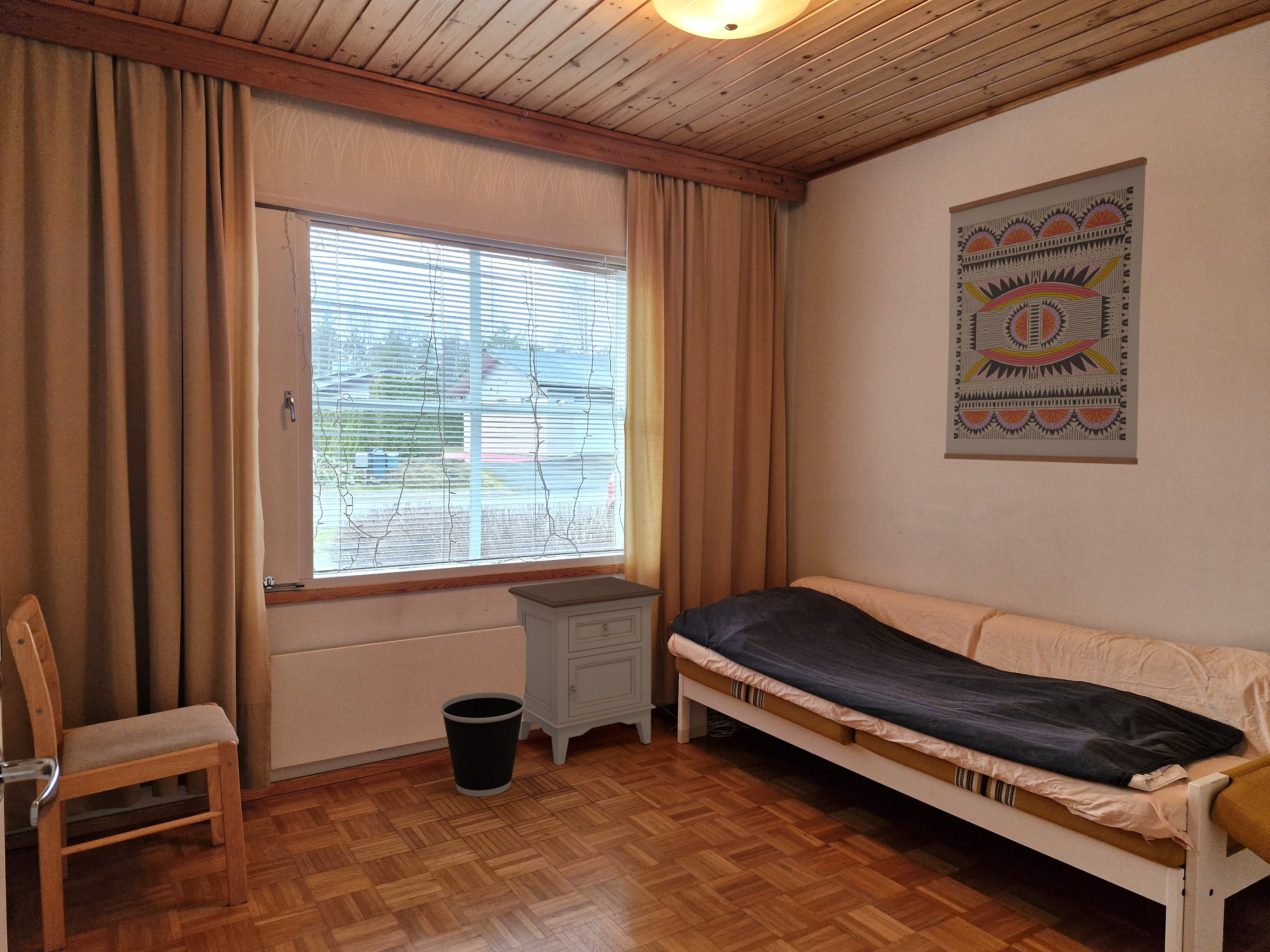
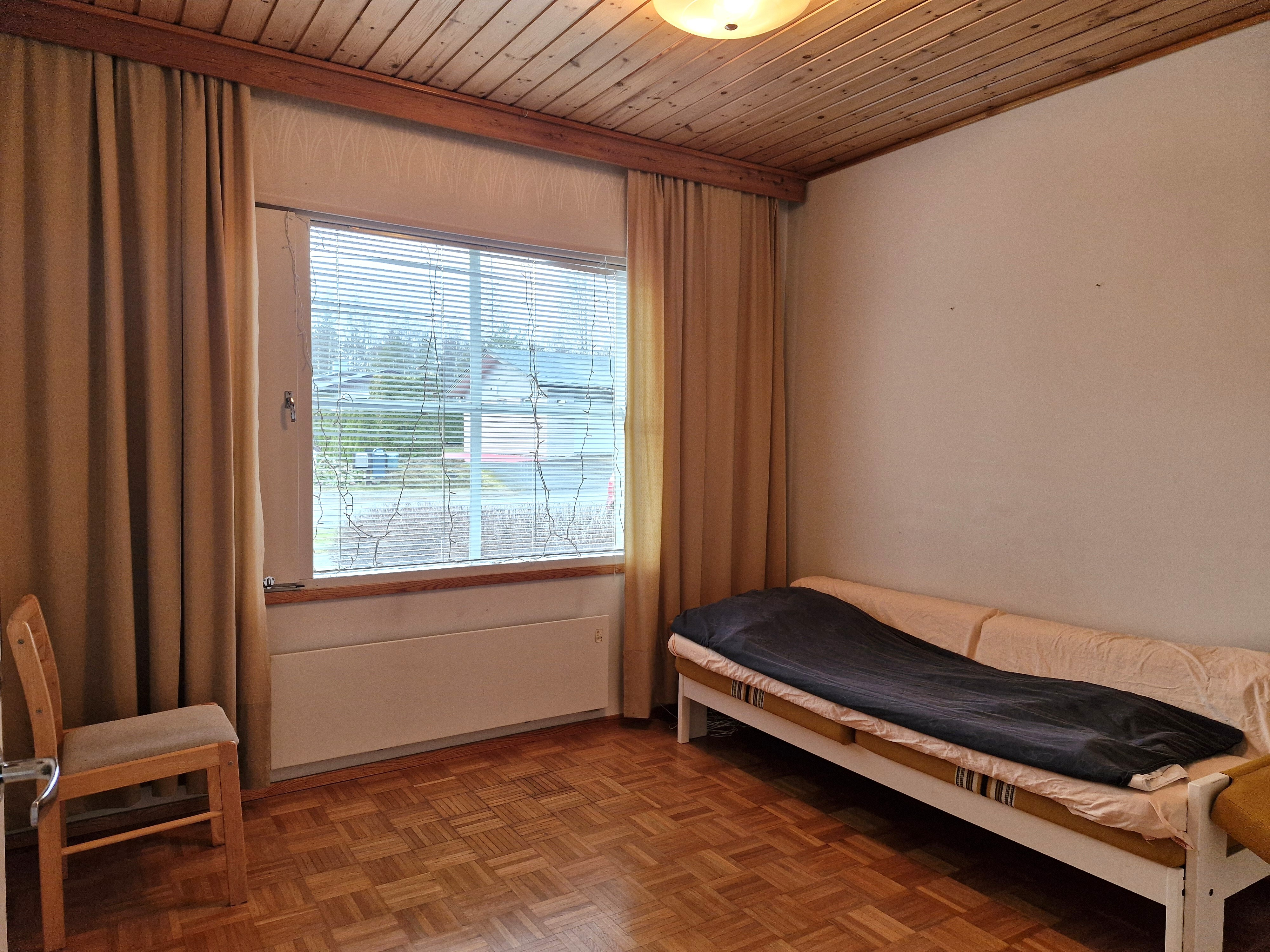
- nightstand [508,576,665,765]
- wastebasket [440,692,525,797]
- wall art [944,156,1147,465]
